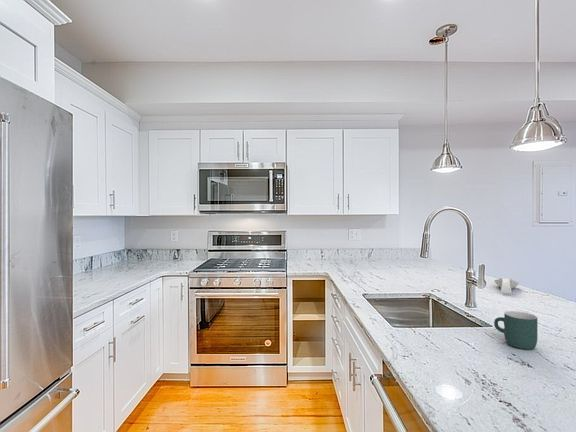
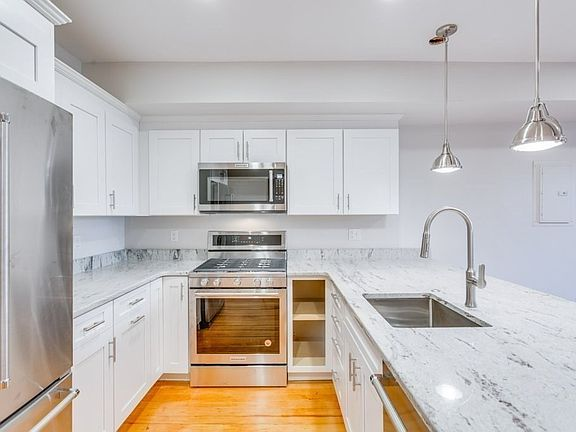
- mug [493,310,538,350]
- spoon rest [493,277,520,295]
